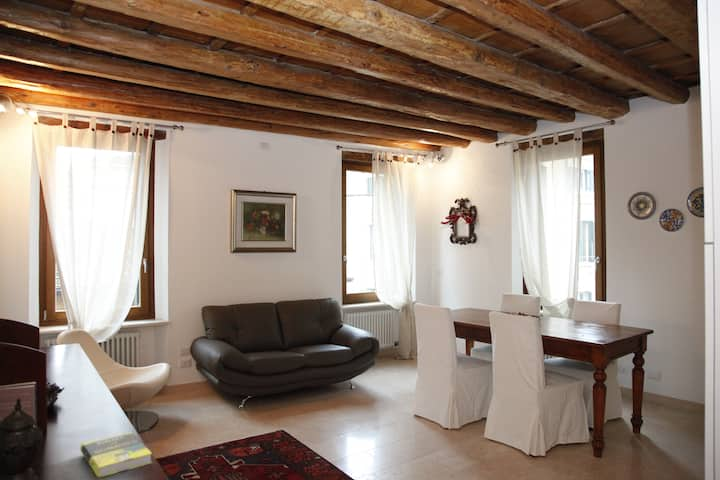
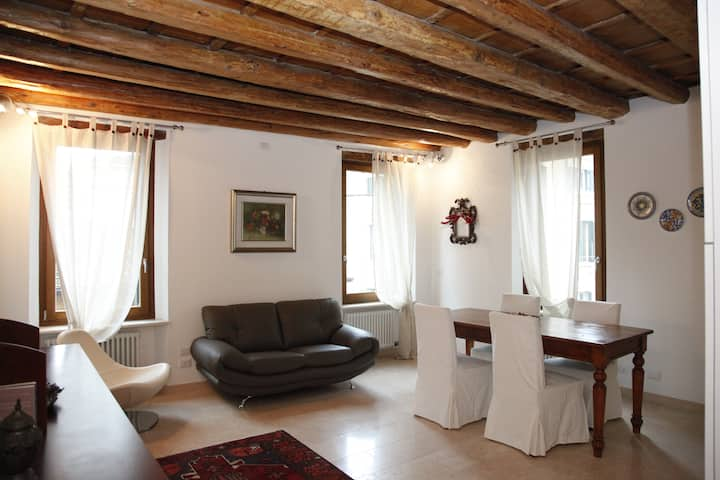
- book [79,431,153,479]
